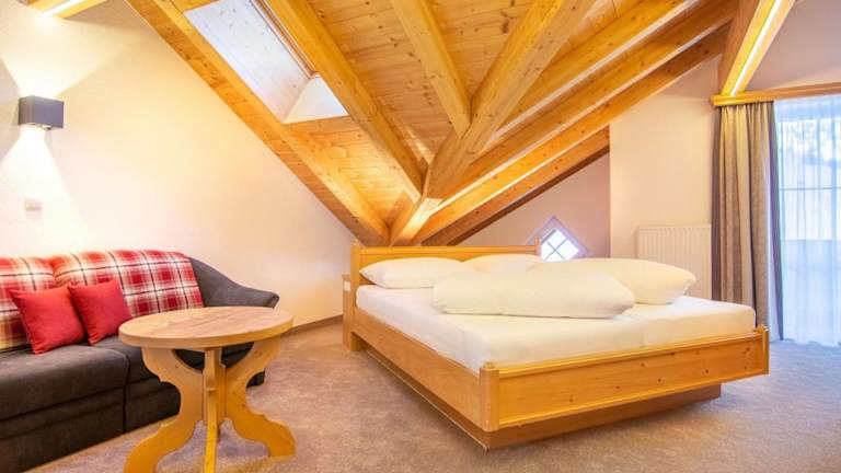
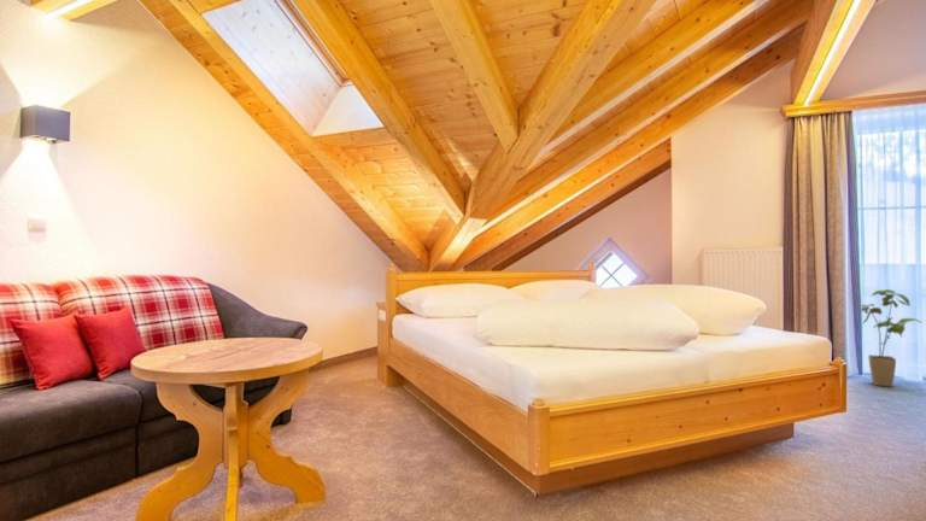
+ house plant [856,288,922,388]
